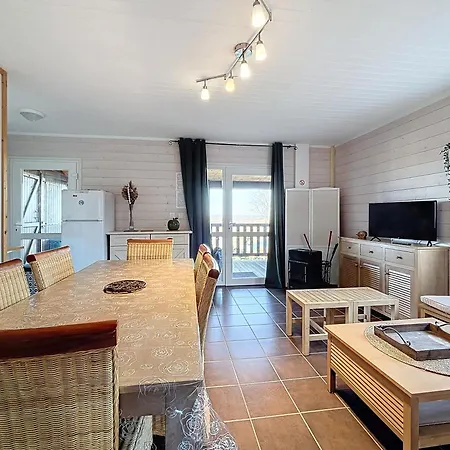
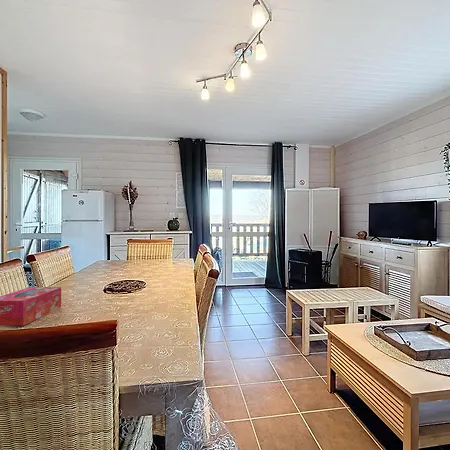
+ tissue box [0,286,62,326]
